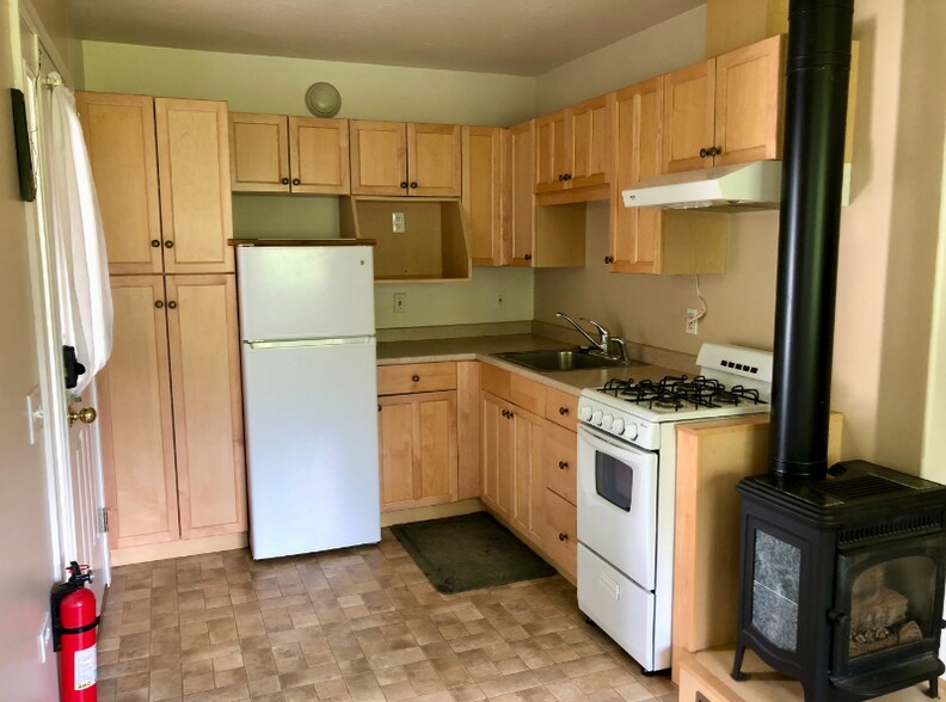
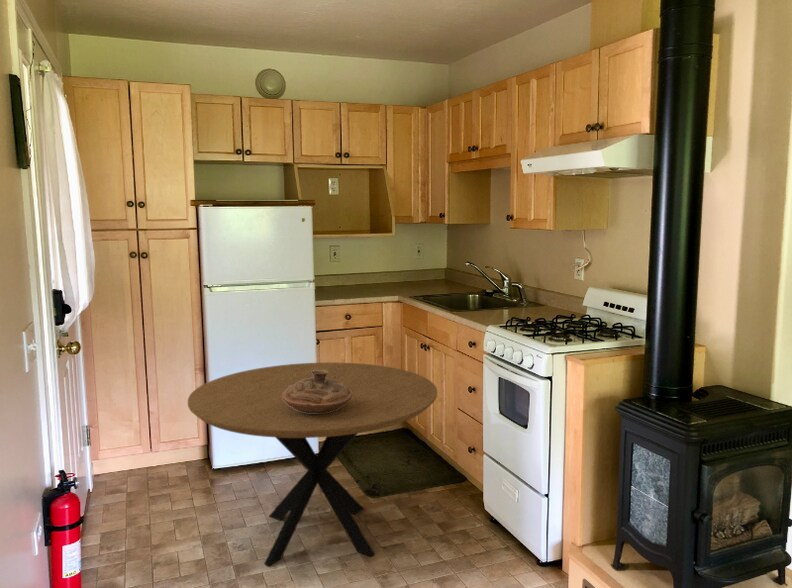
+ dining table [187,362,438,567]
+ decorative bowl [283,370,352,413]
